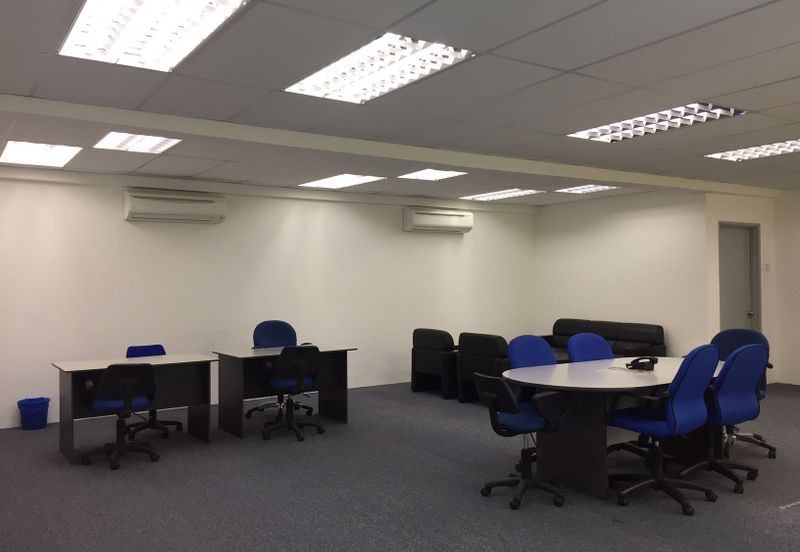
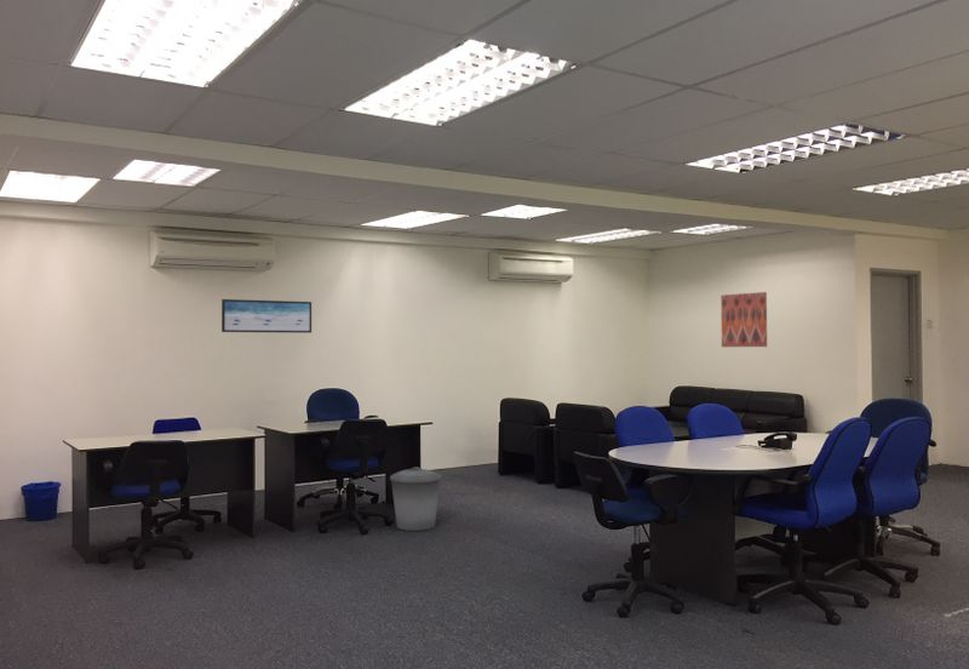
+ trash can [389,467,443,532]
+ wall art [220,298,313,334]
+ wall art [719,291,768,348]
